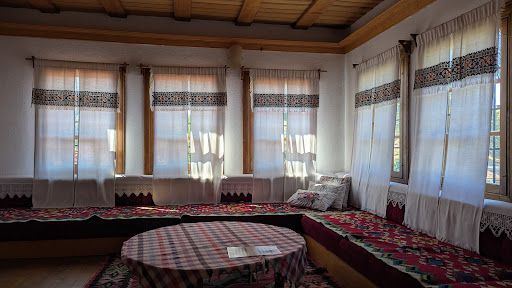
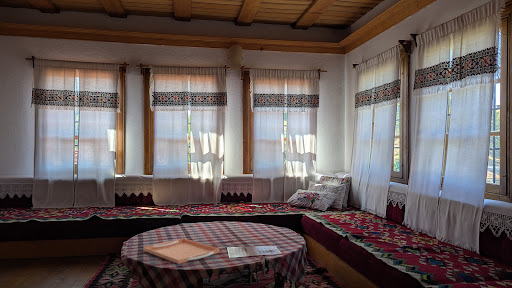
+ serving tray [143,238,220,265]
